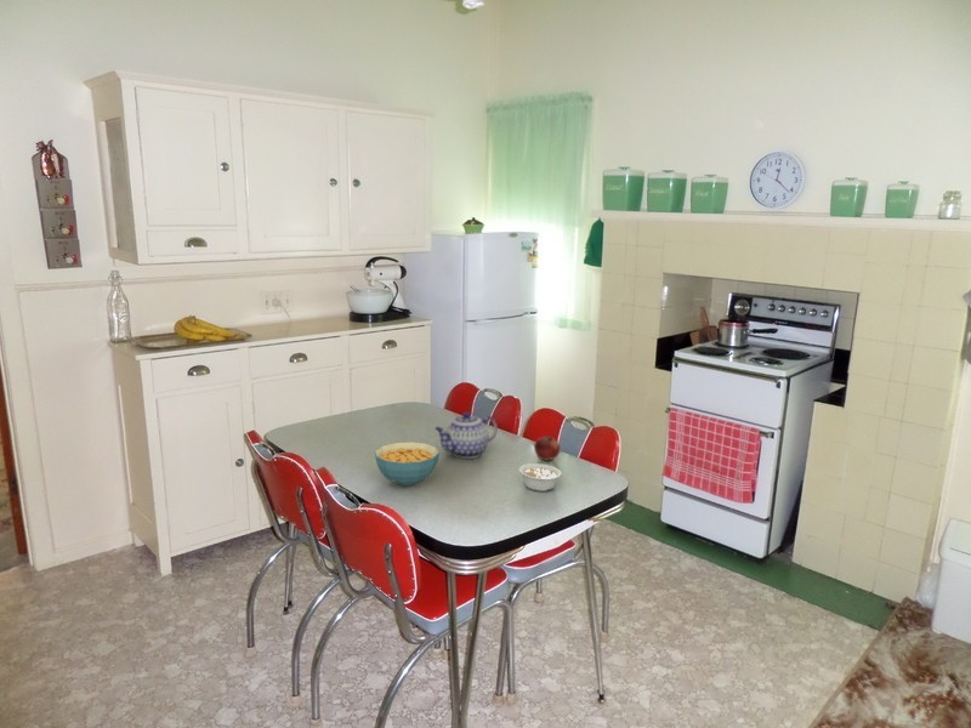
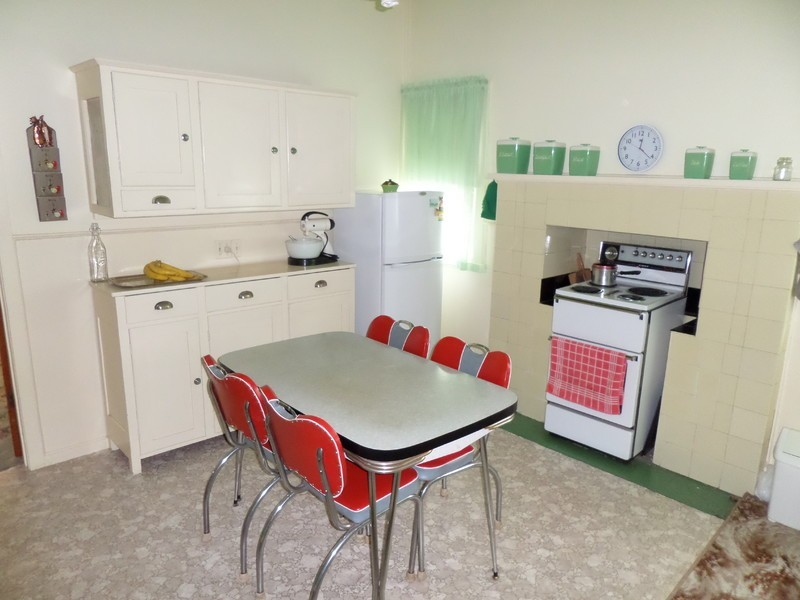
- teapot [433,411,499,460]
- legume [518,462,562,493]
- cereal bowl [374,440,441,487]
- fruit [533,436,561,461]
